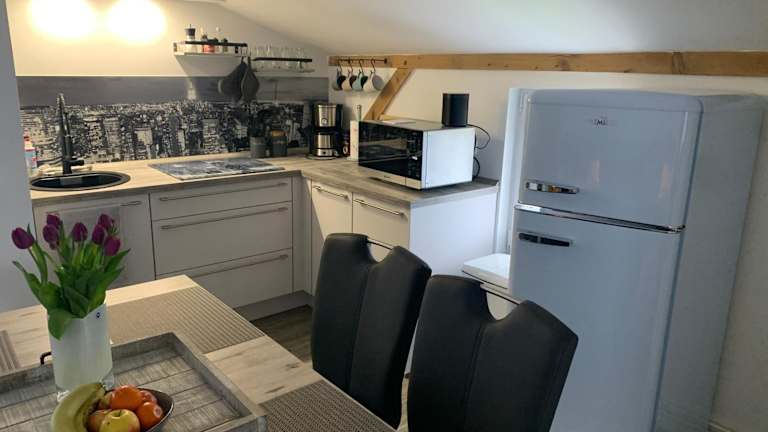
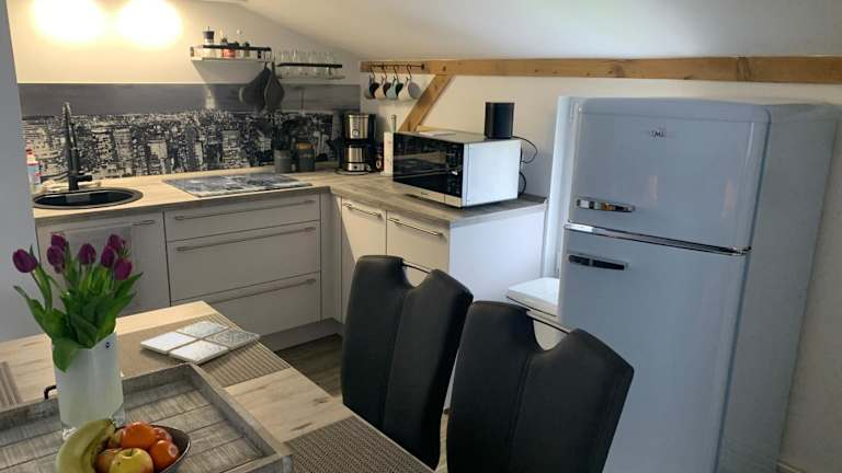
+ drink coaster [138,320,261,366]
